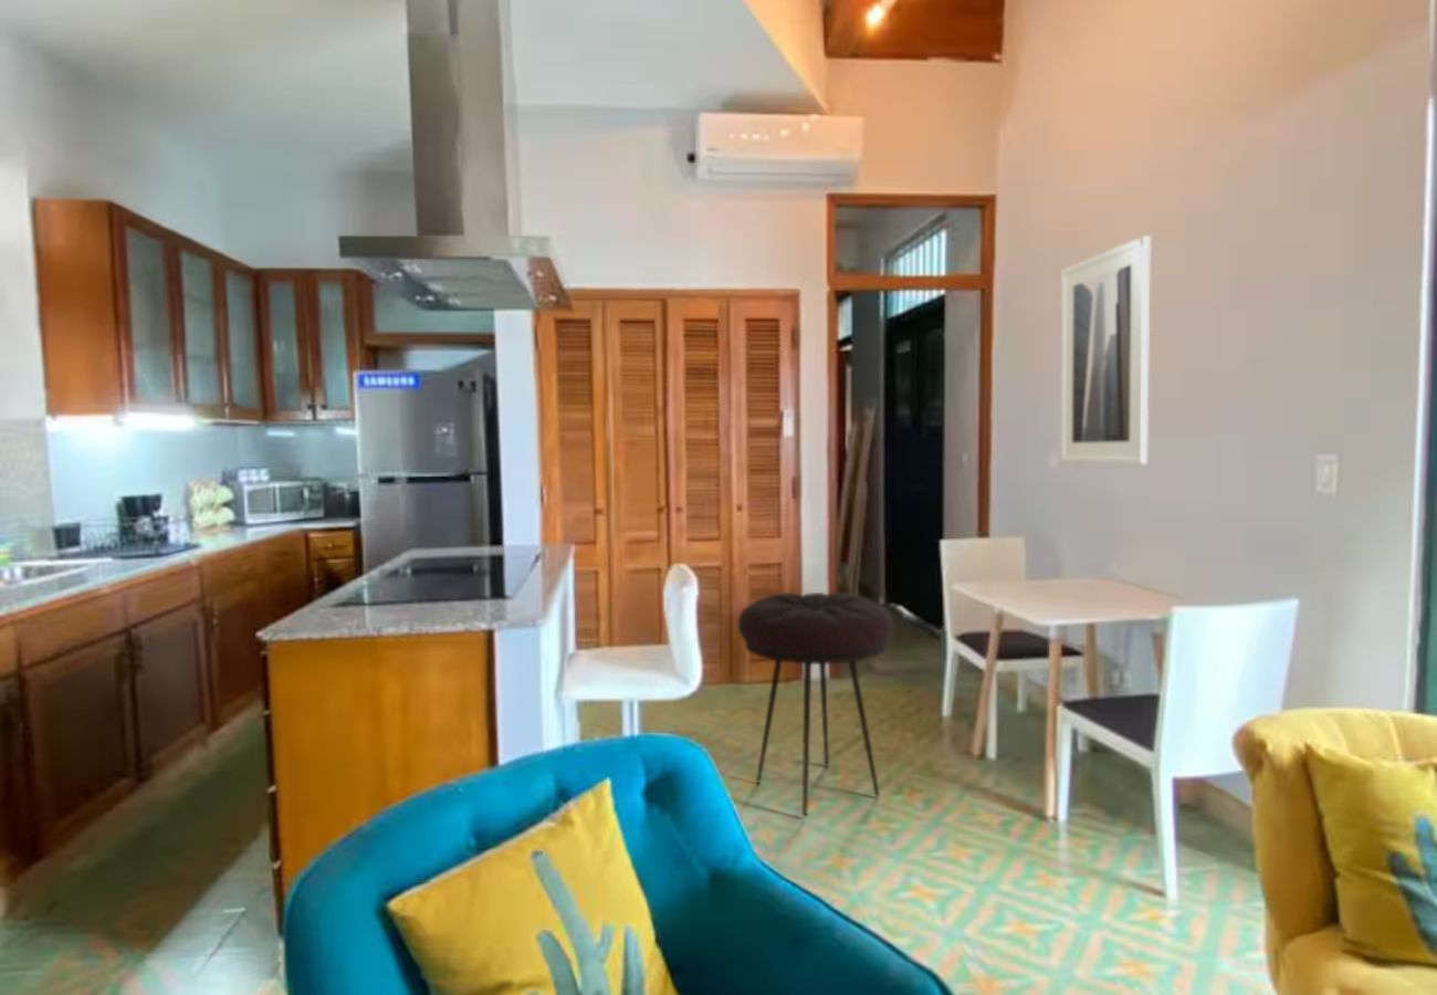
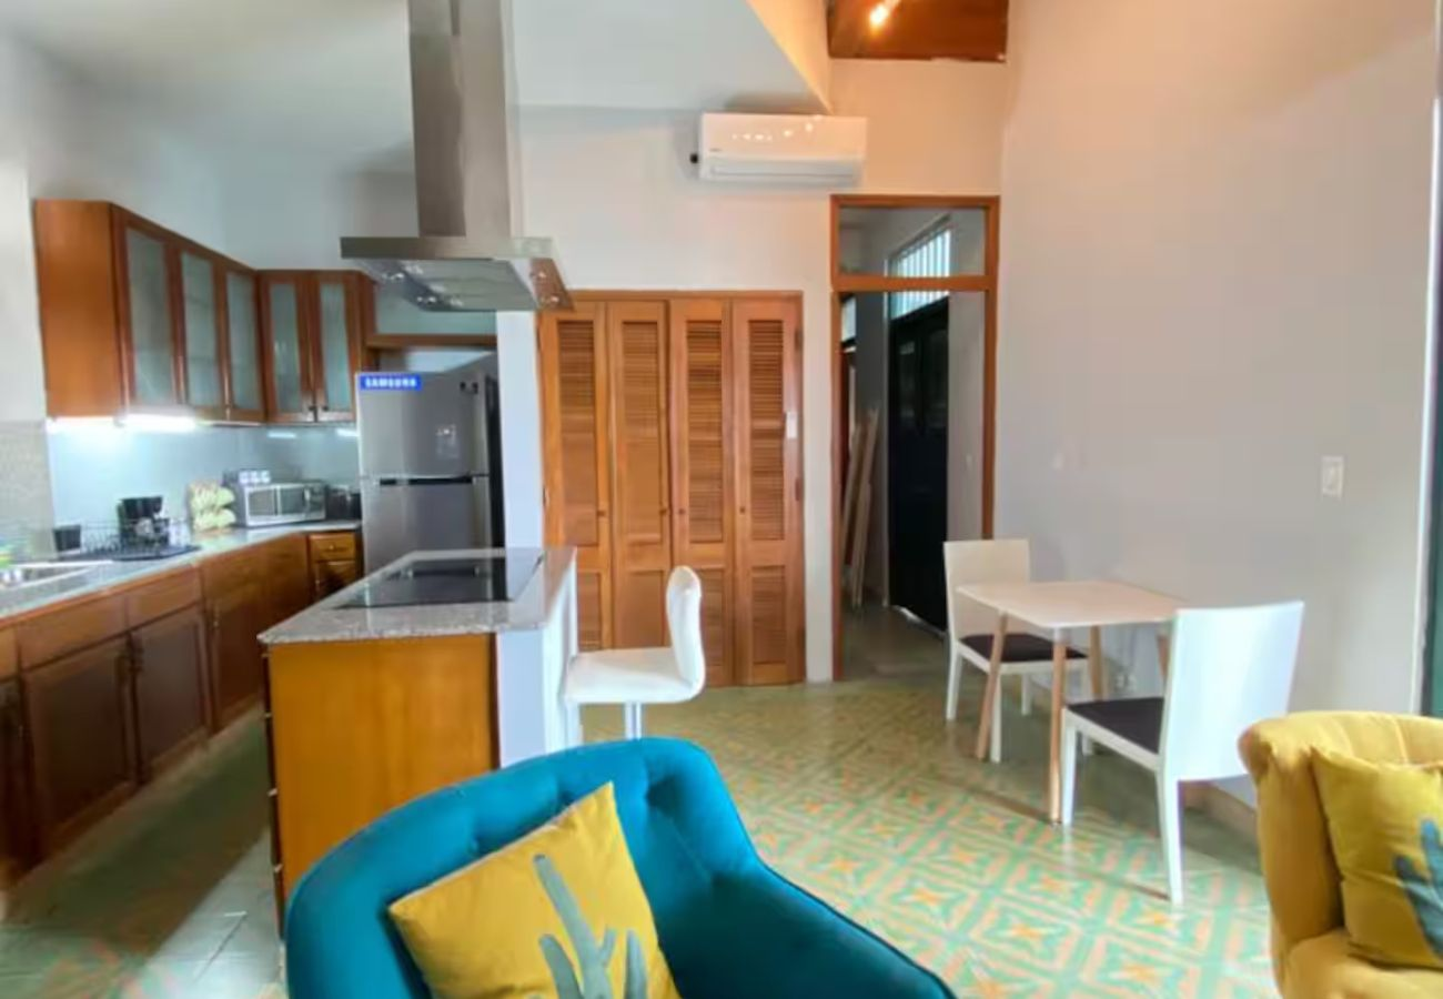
- stool [737,591,894,818]
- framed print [1059,234,1152,464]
